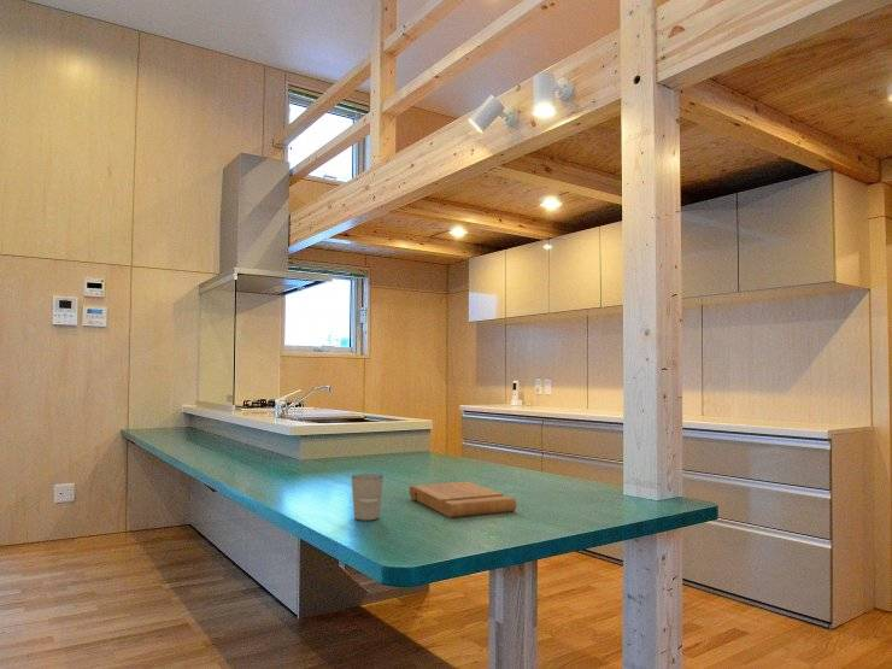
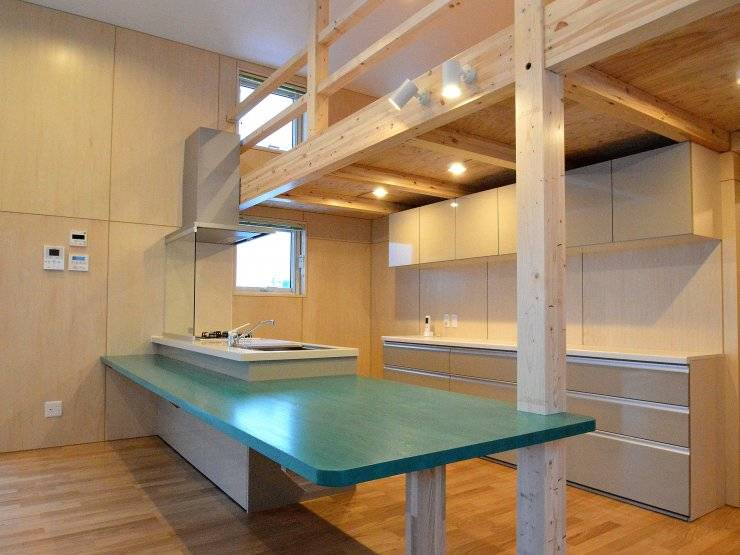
- cutting board [409,480,517,518]
- cup [351,473,385,522]
